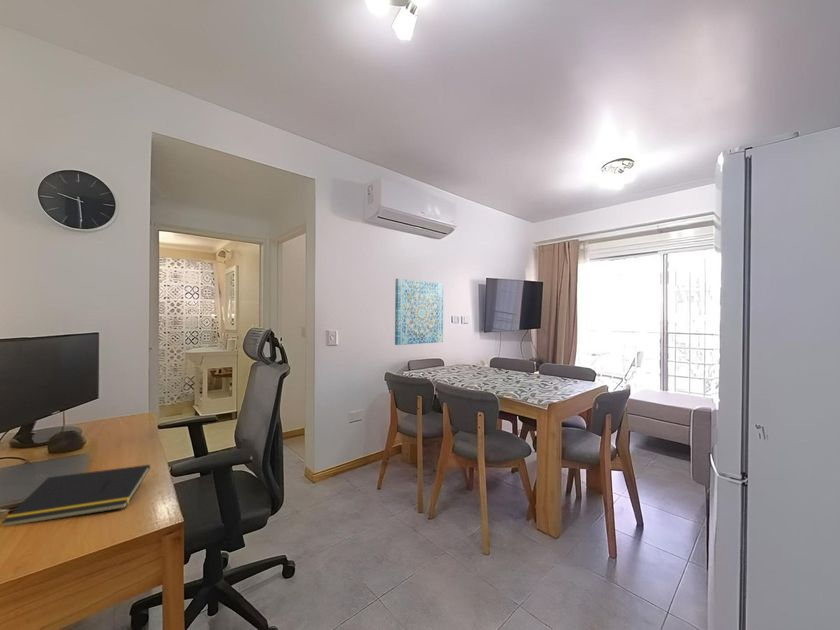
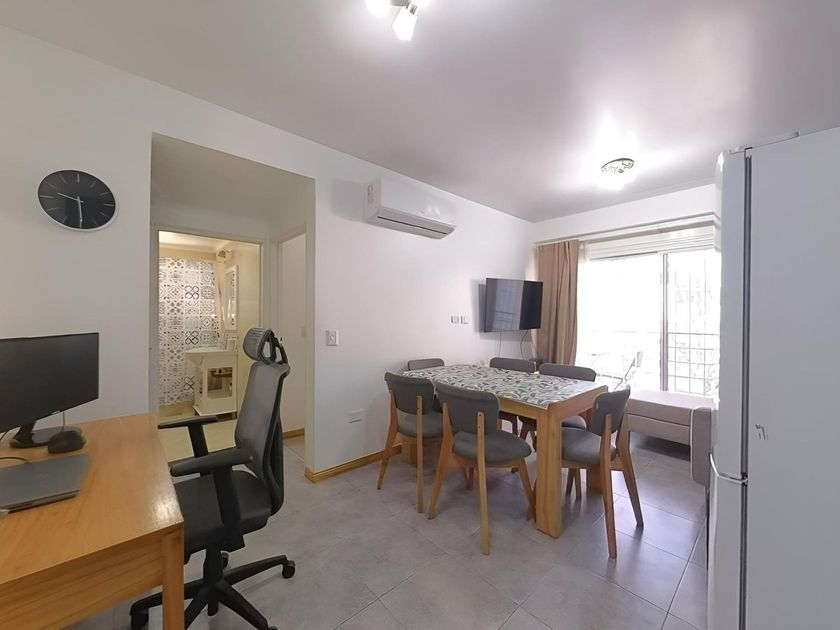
- wall art [394,278,444,346]
- notepad [0,464,151,527]
